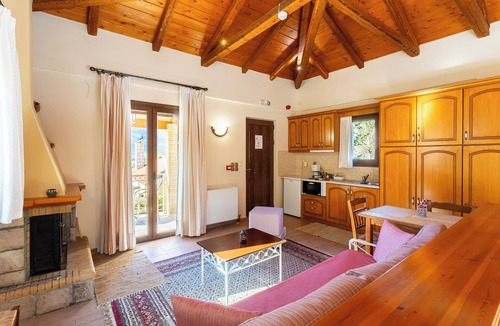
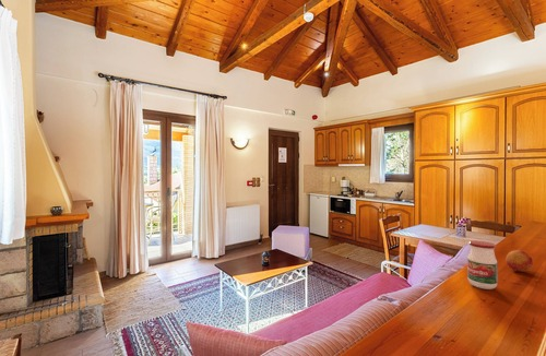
+ jar [466,240,499,290]
+ fruit [505,249,534,272]
